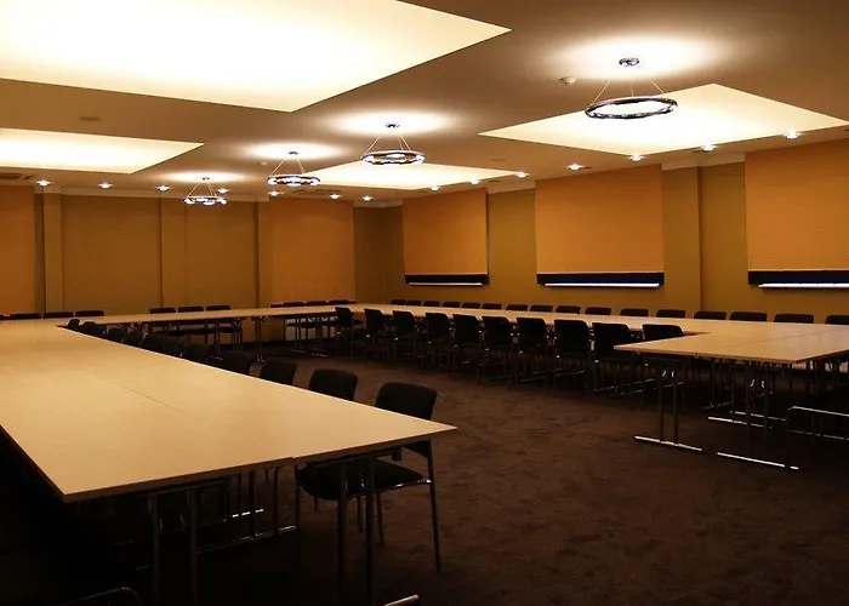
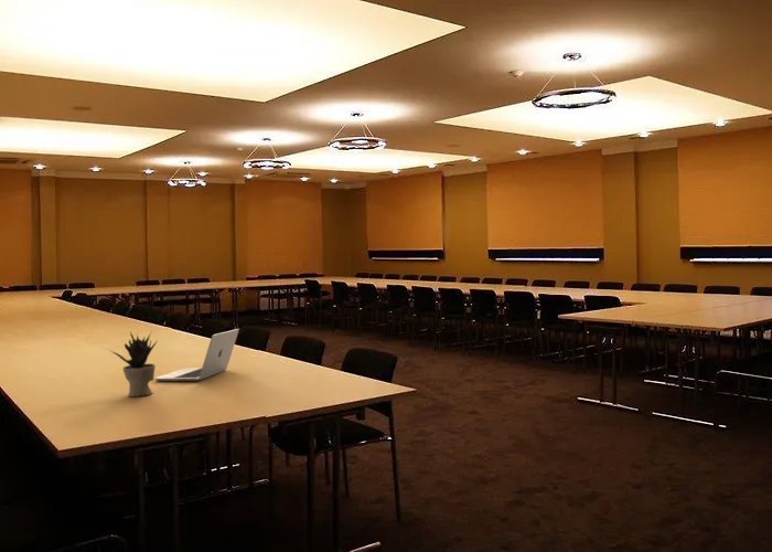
+ laptop [153,328,239,382]
+ potted plant [109,330,159,397]
